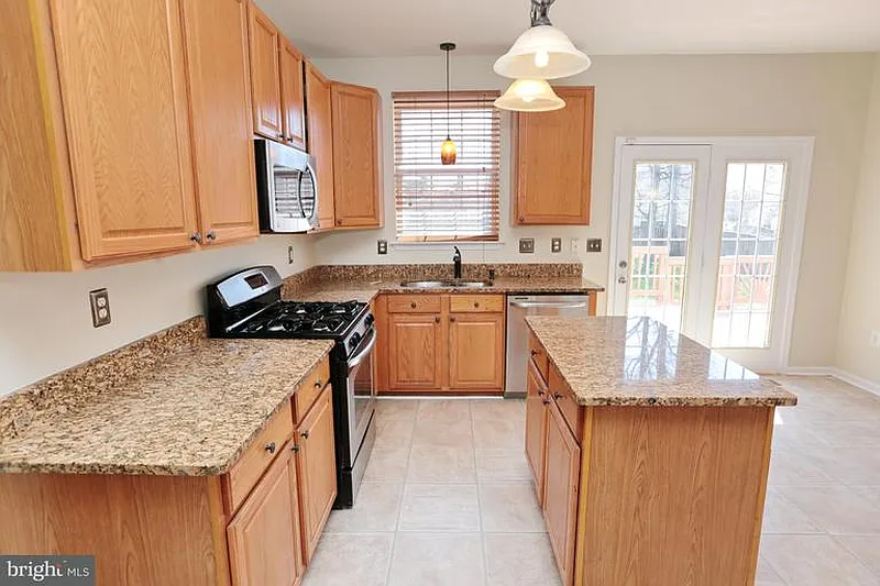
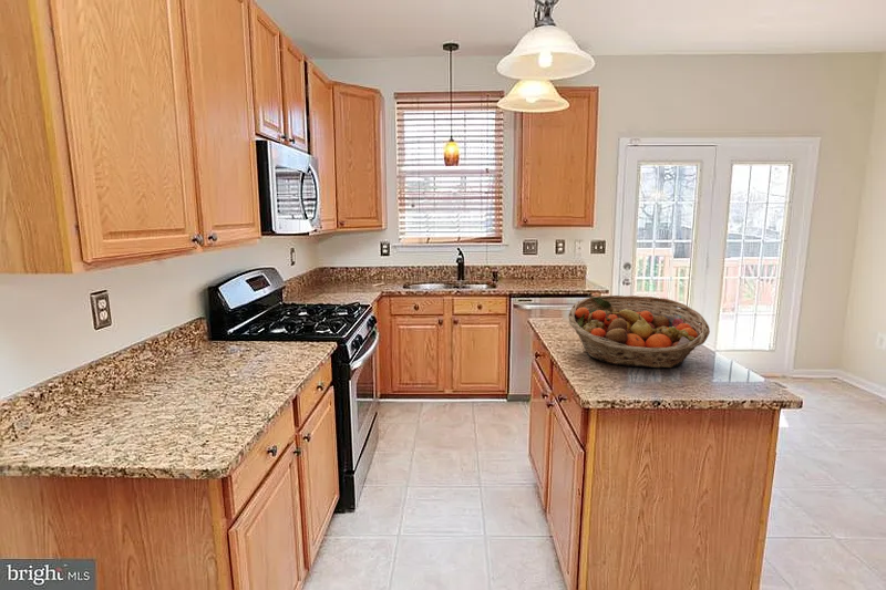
+ fruit basket [567,294,711,369]
